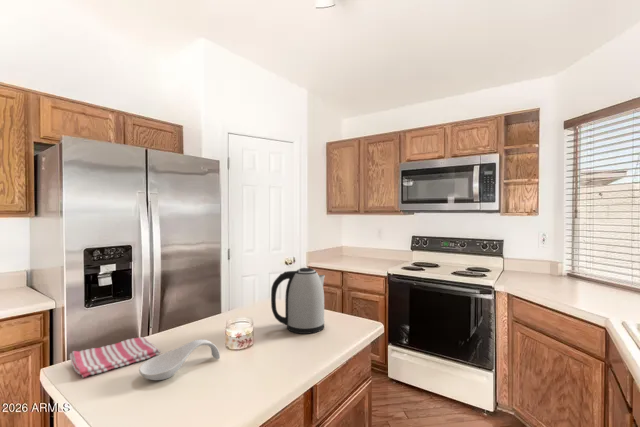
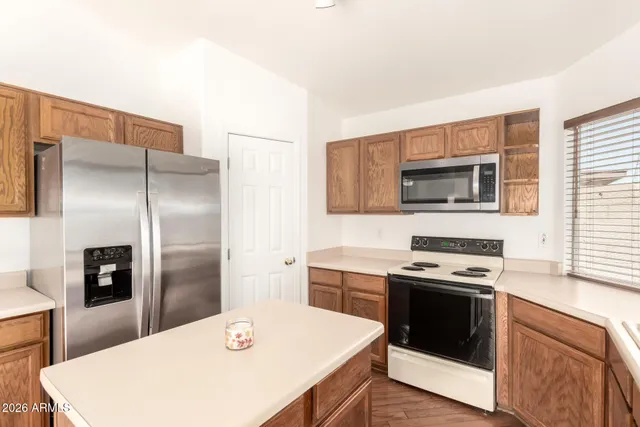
- kettle [270,267,326,335]
- dish towel [68,336,161,379]
- spoon rest [138,339,221,381]
